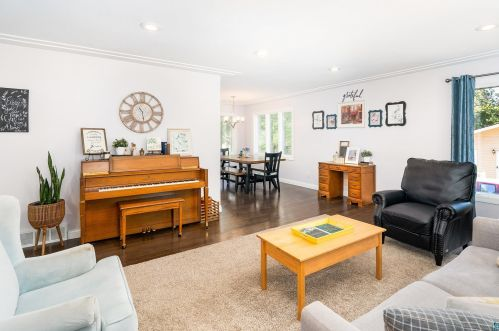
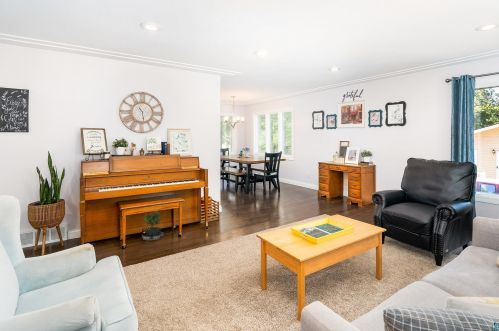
+ potted plant [141,210,165,244]
